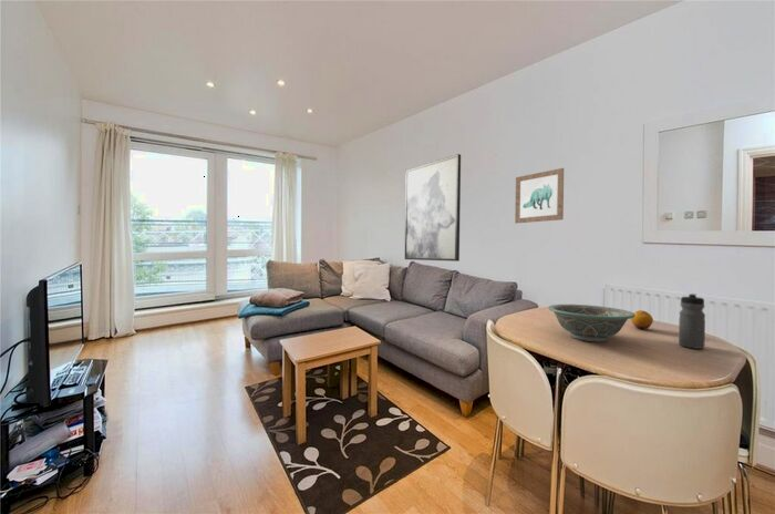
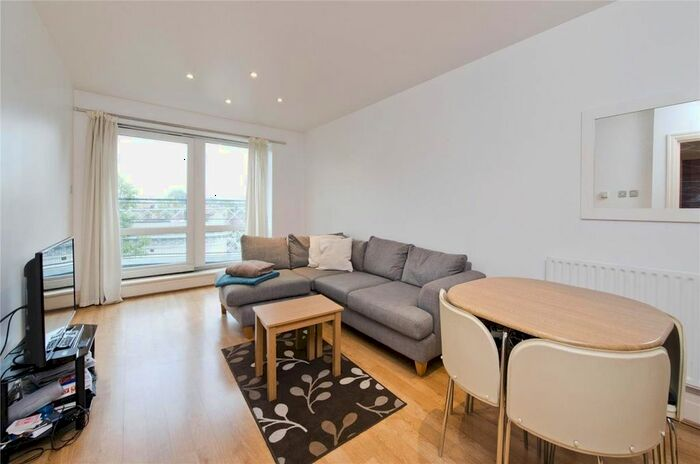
- fruit [630,309,654,330]
- water bottle [678,292,706,350]
- wall art [404,153,462,263]
- decorative bowl [547,304,636,342]
- wall art [514,167,565,224]
